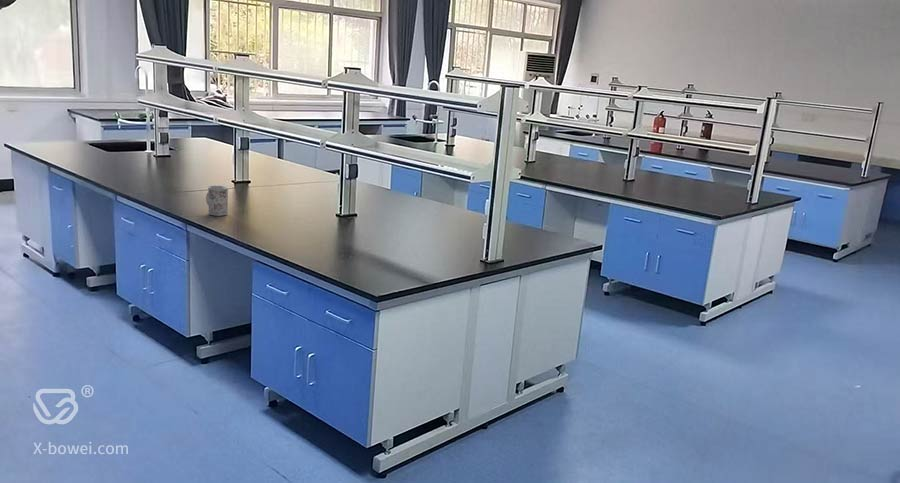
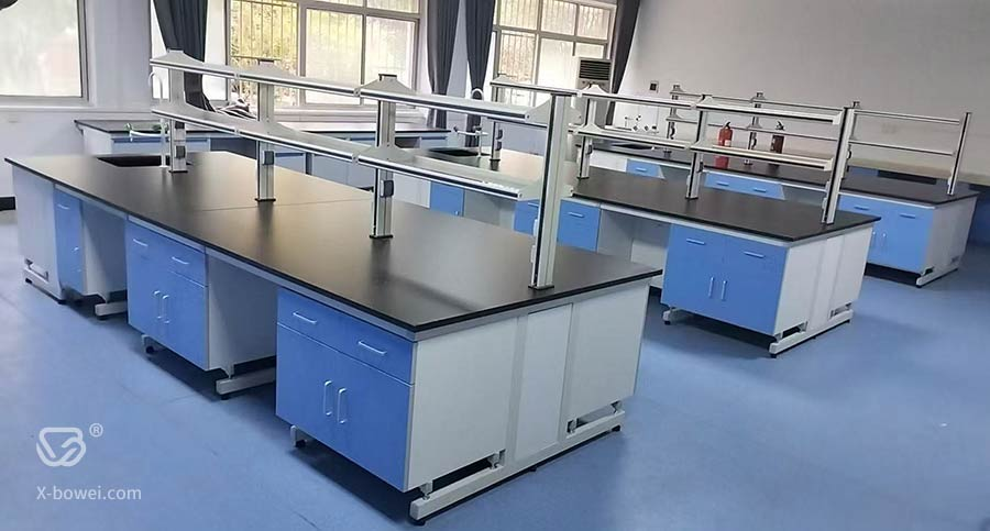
- mug [205,185,229,217]
